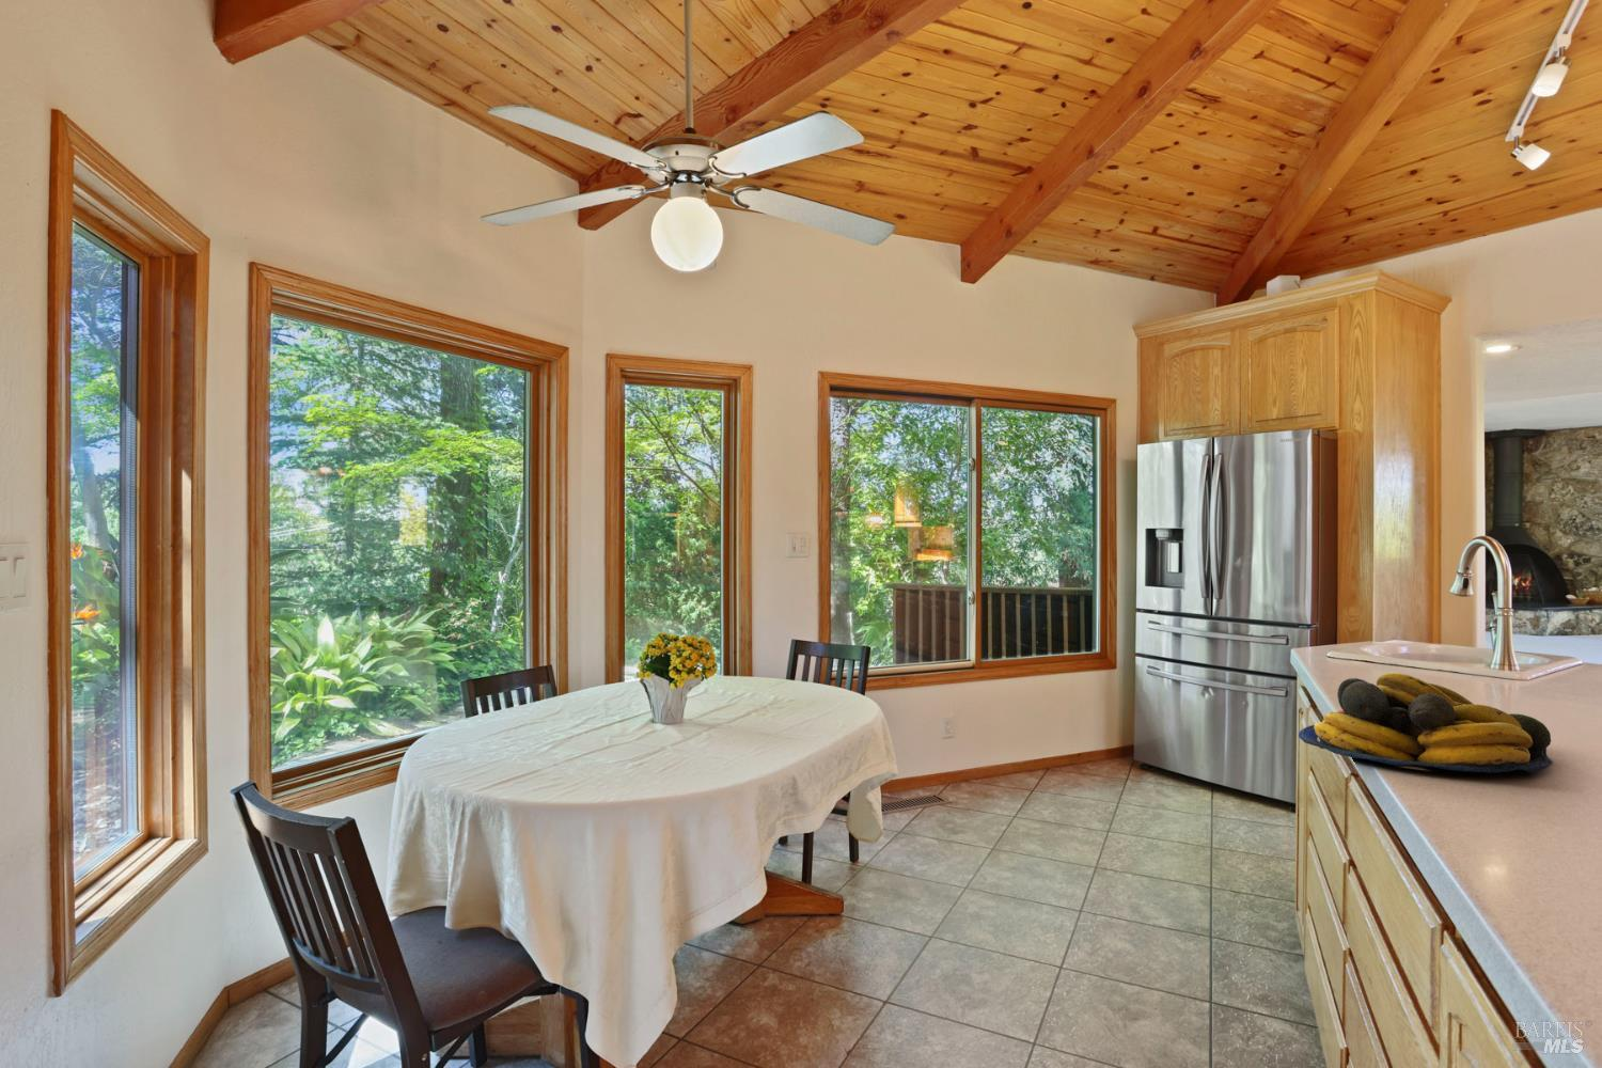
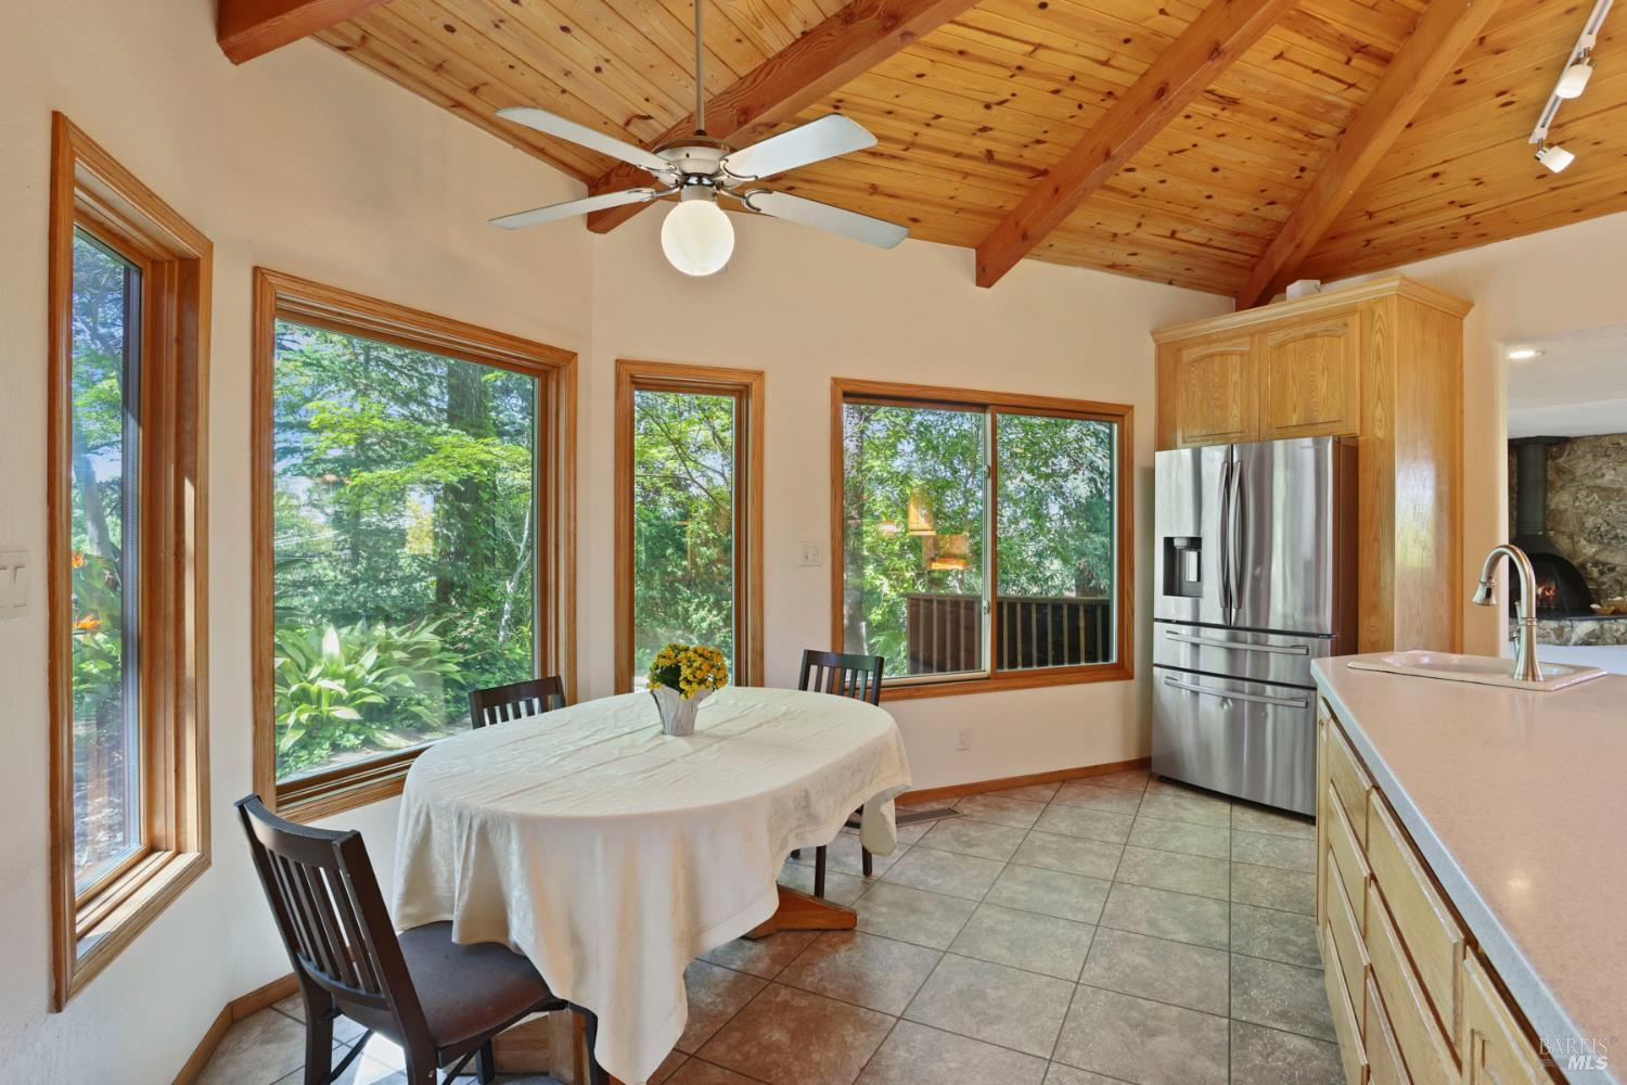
- fruit bowl [1298,672,1554,774]
